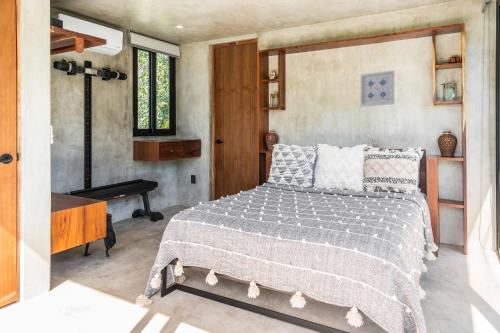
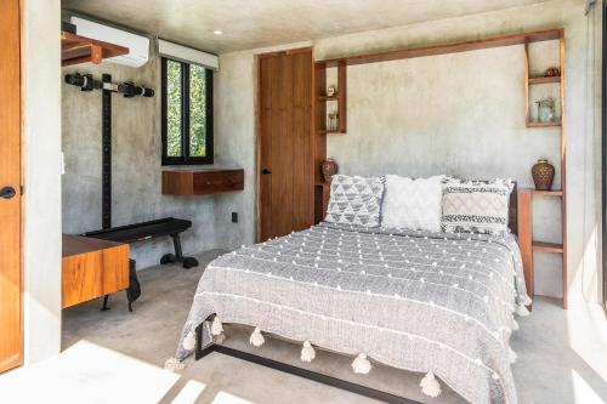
- wall art [359,69,395,108]
